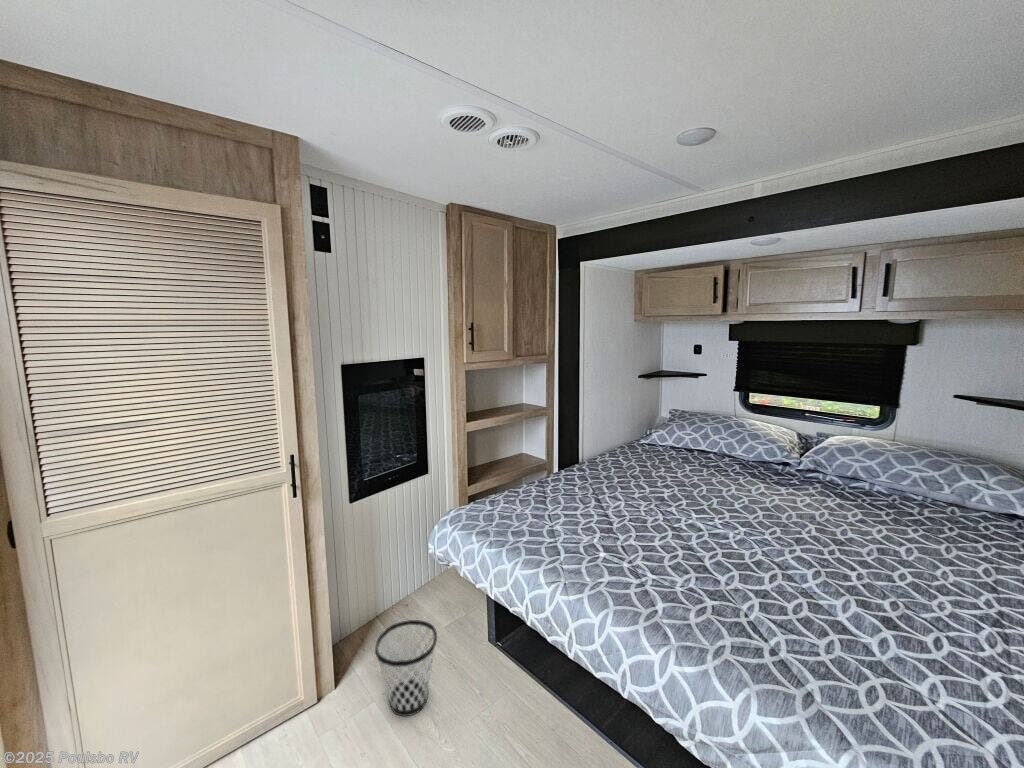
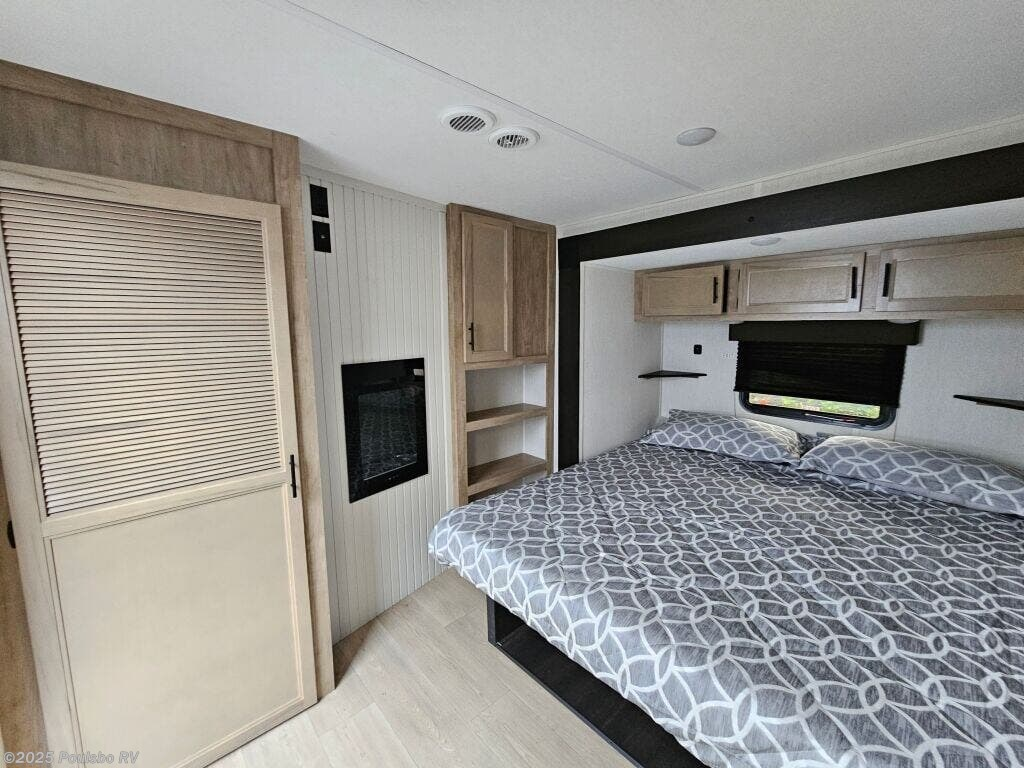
- wastebasket [374,619,438,717]
